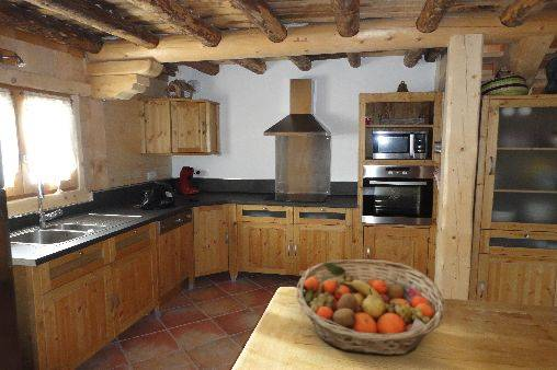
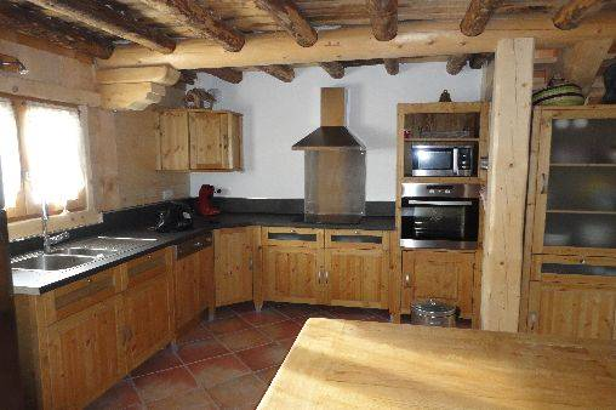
- fruit basket [295,258,447,356]
